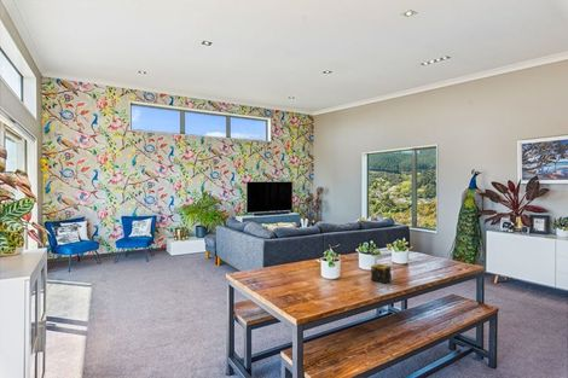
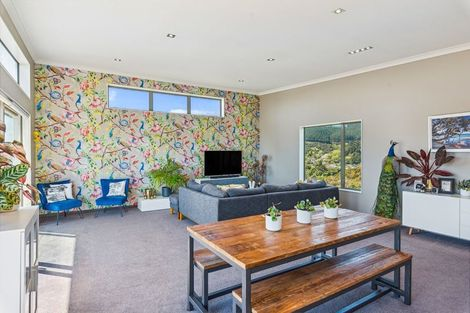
- candle [370,262,393,284]
